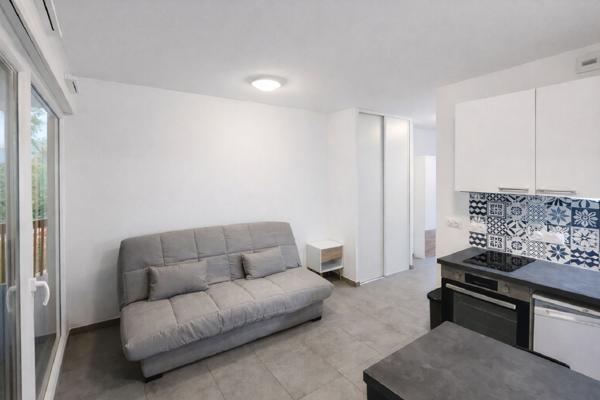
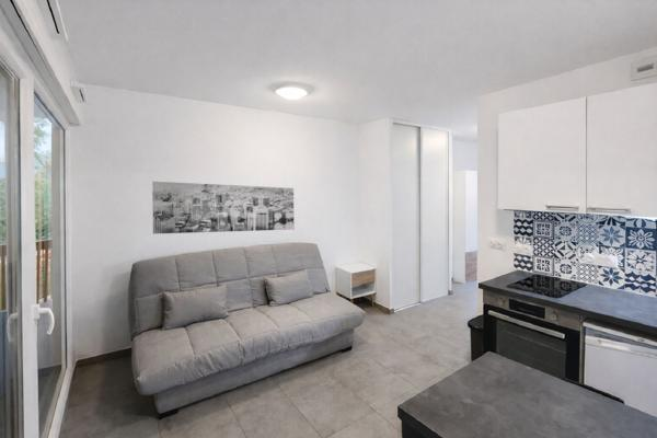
+ wall art [151,181,295,235]
